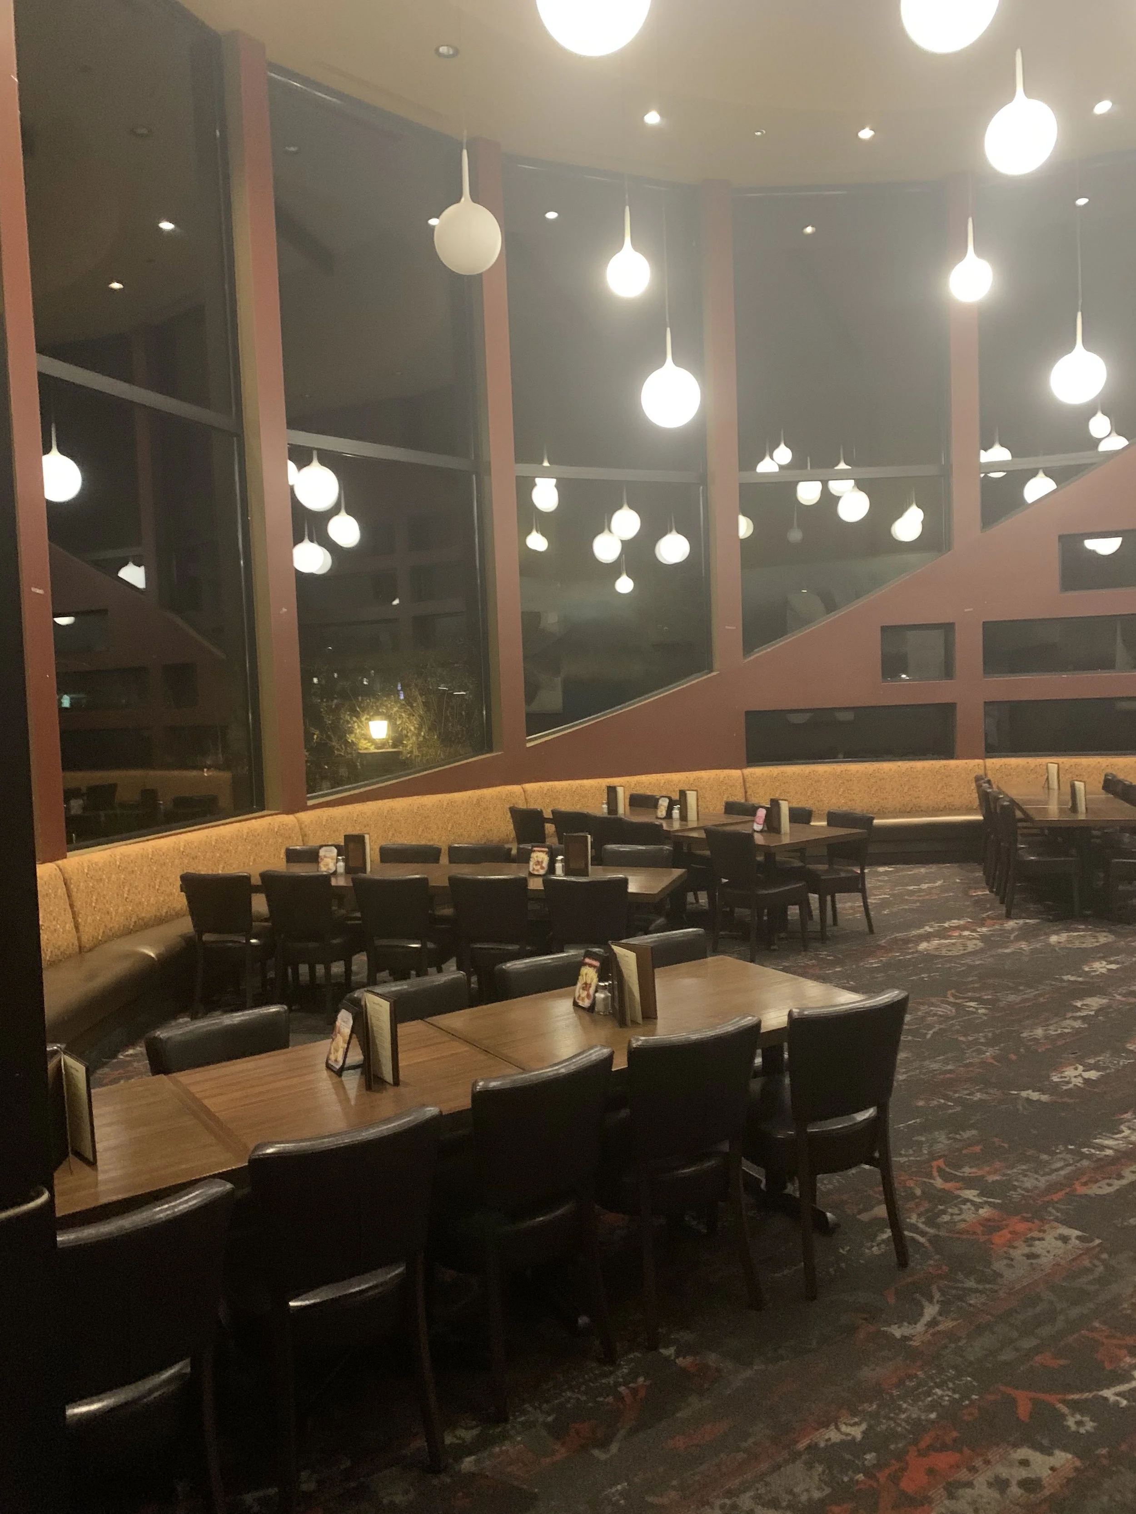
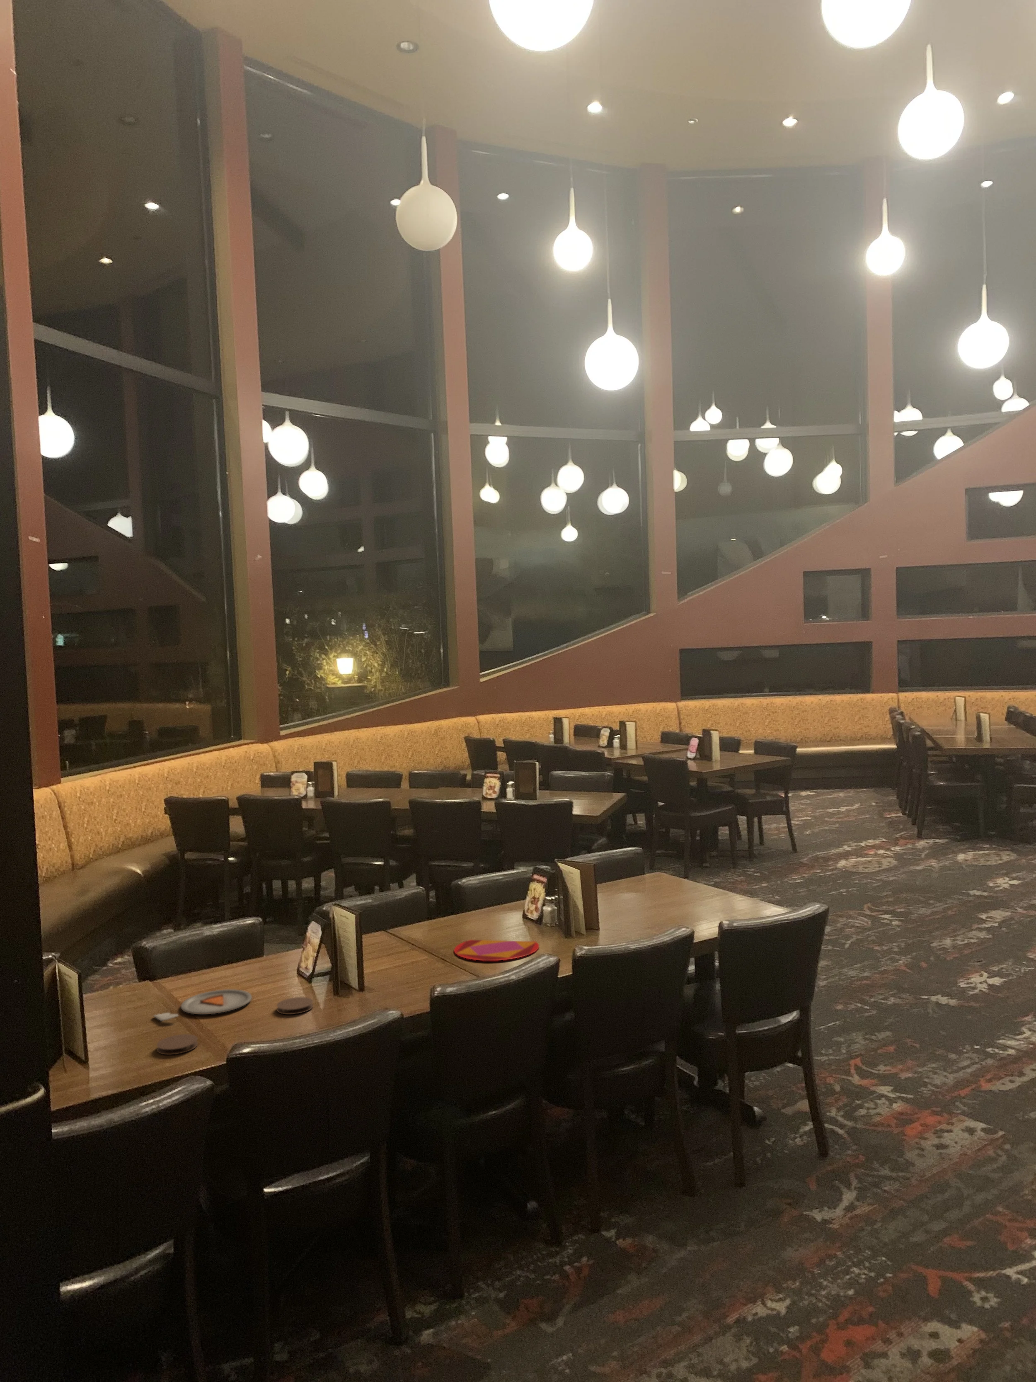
+ coaster [157,1034,198,1055]
+ plate [454,940,540,962]
+ dinner plate [153,989,252,1022]
+ coaster [276,996,313,1015]
